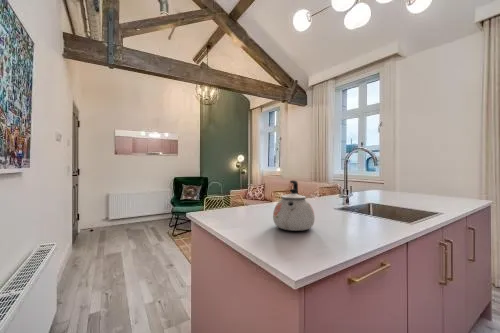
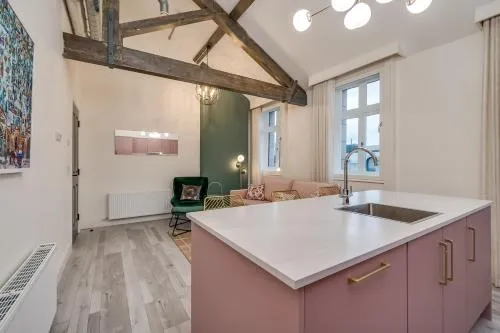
- kettle [272,180,316,232]
